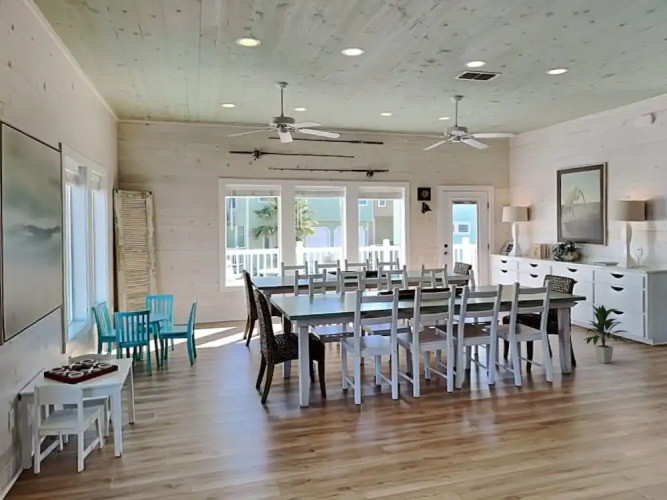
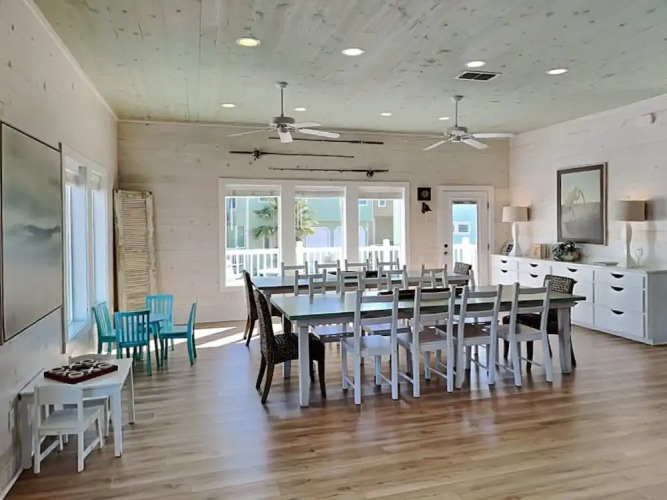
- indoor plant [582,304,631,364]
